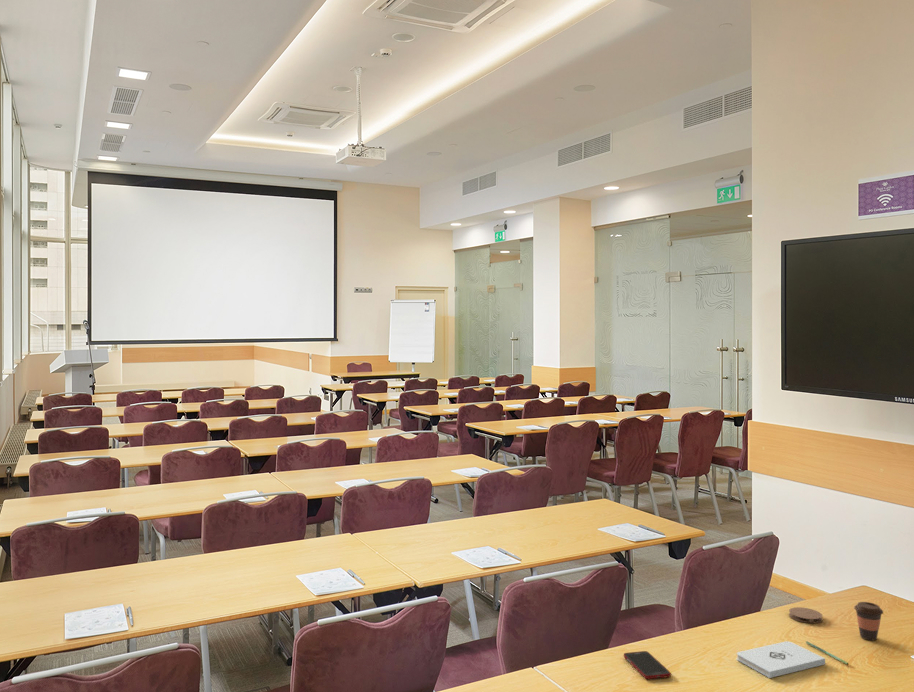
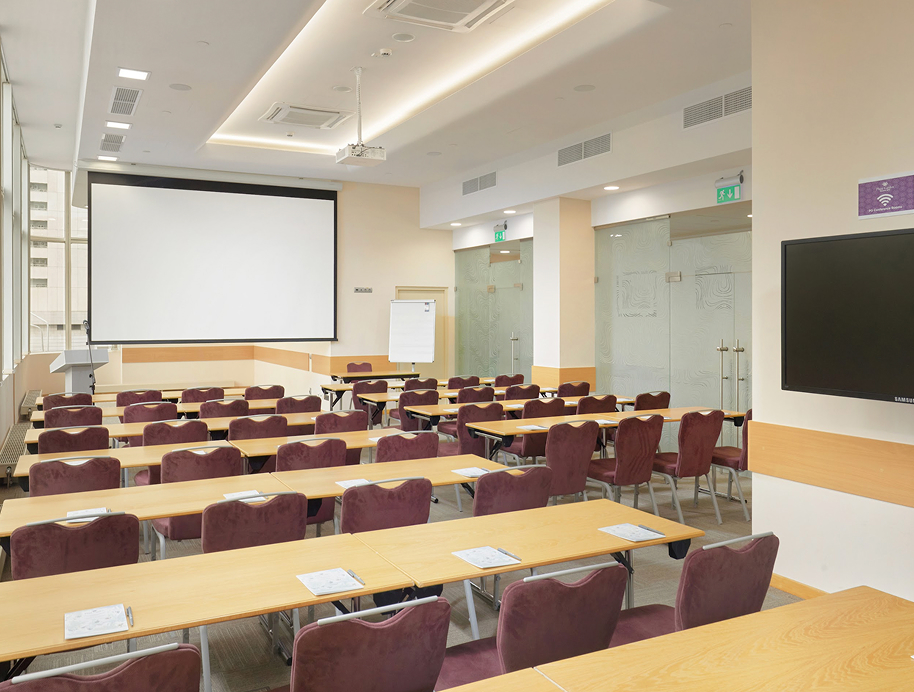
- coffee cup [853,601,884,641]
- cell phone [623,650,672,680]
- coaster [788,606,823,624]
- notepad [736,640,826,679]
- pen [805,640,850,666]
